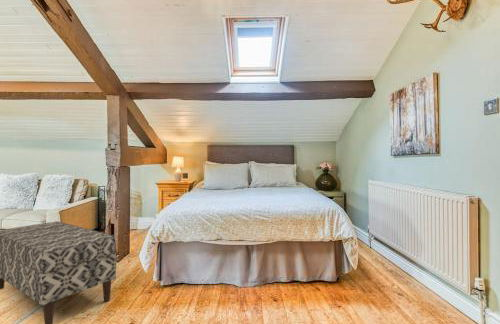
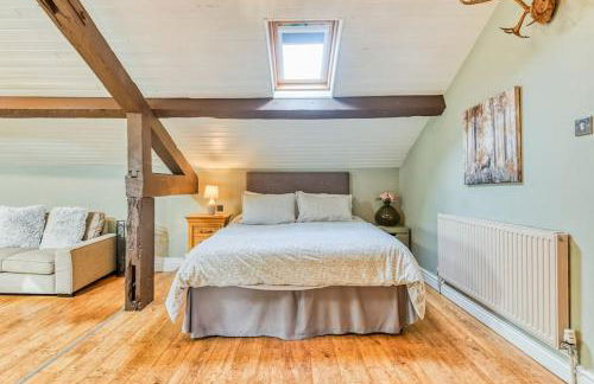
- bench [0,220,117,324]
